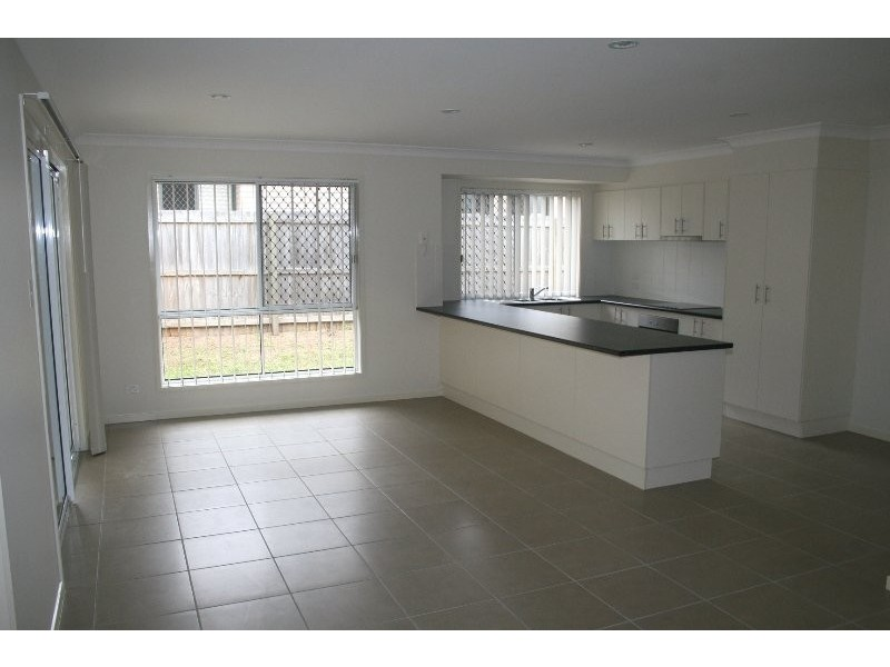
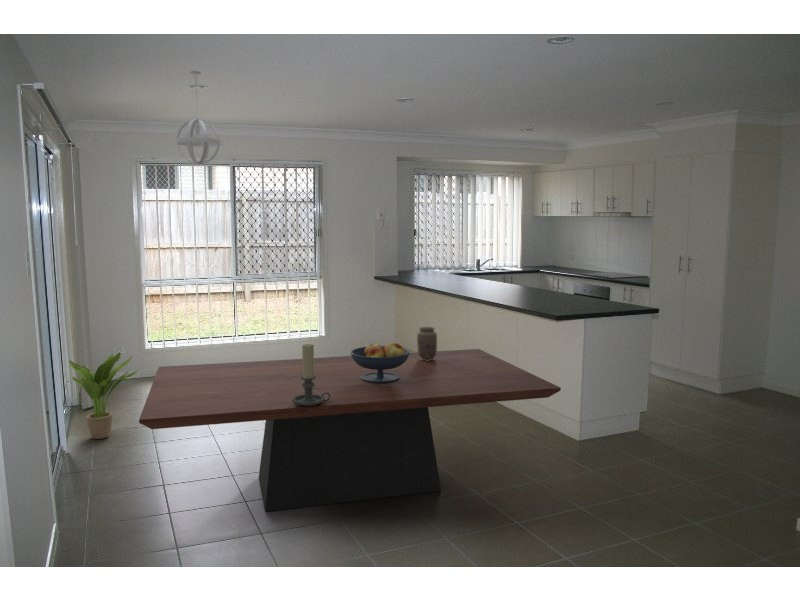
+ potted plant [68,351,140,440]
+ vase [416,326,438,361]
+ dining table [138,348,562,513]
+ pendant light [174,70,222,166]
+ fruit bowl [349,342,411,383]
+ candle holder [292,343,330,406]
